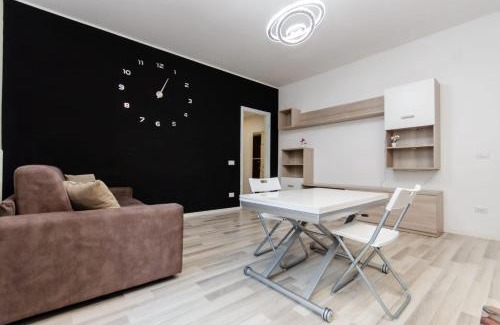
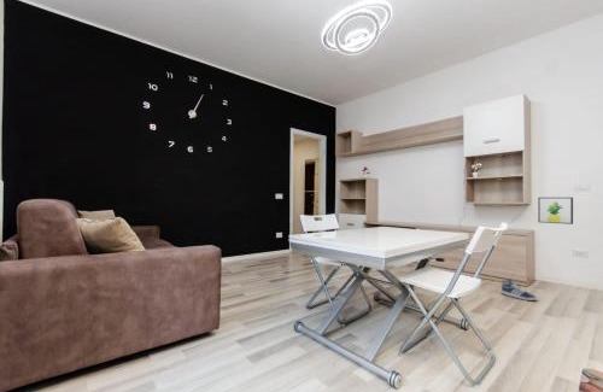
+ wall art [537,197,574,226]
+ sneaker [500,277,538,302]
